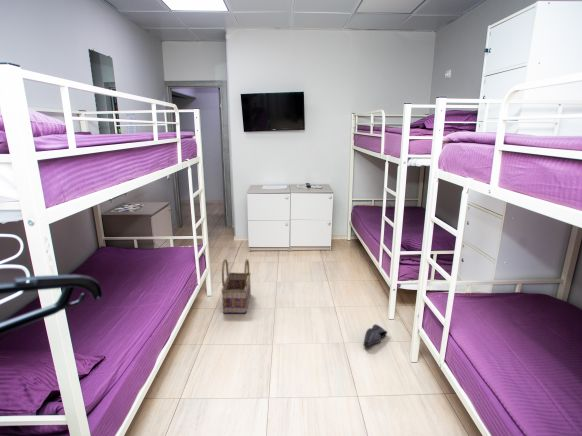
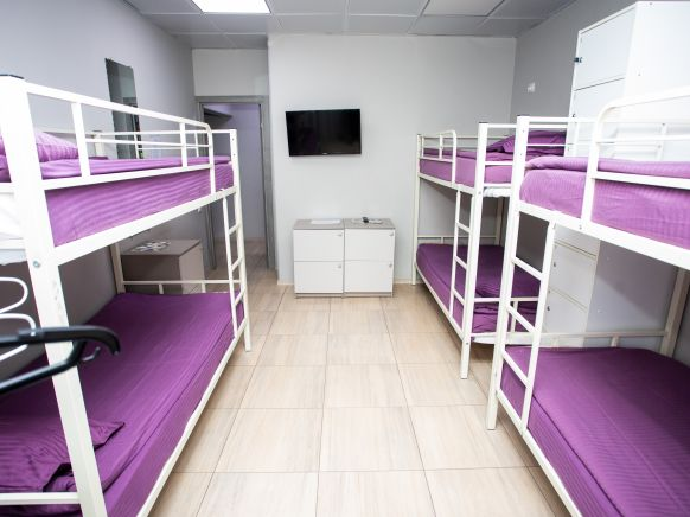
- shoe [362,323,388,347]
- basket [220,258,252,314]
